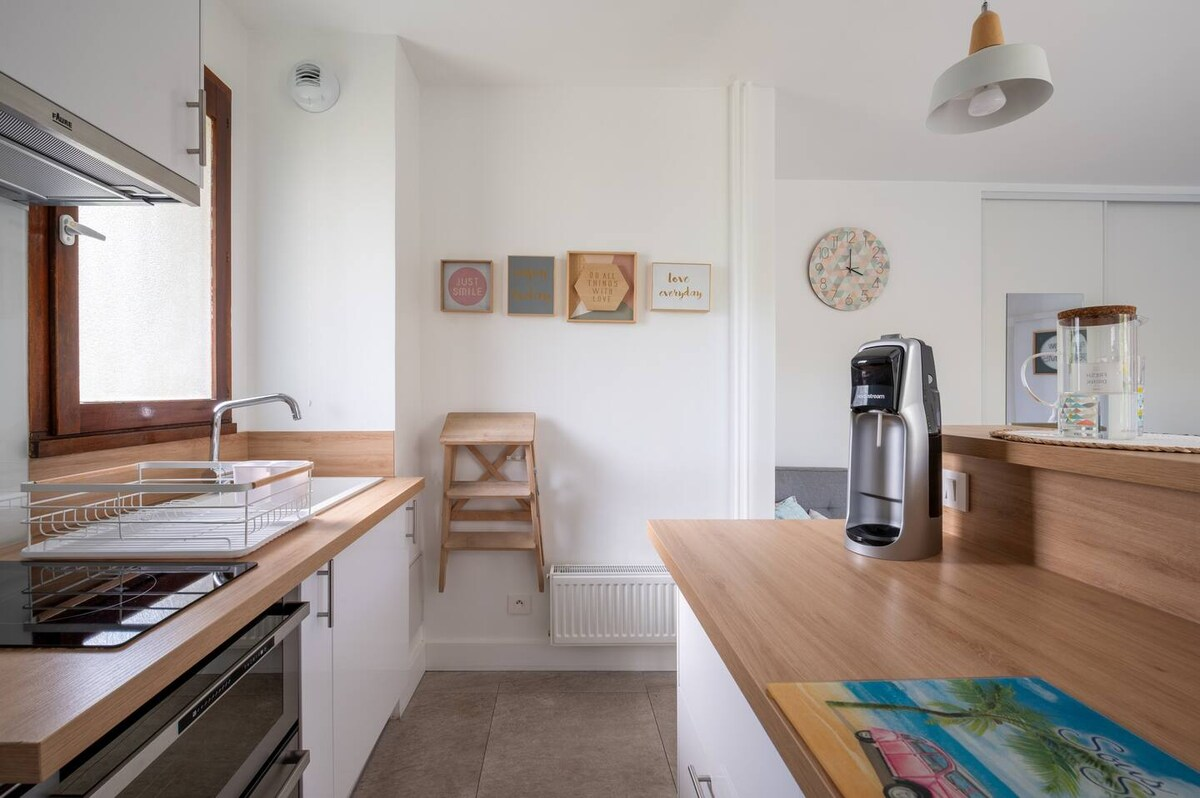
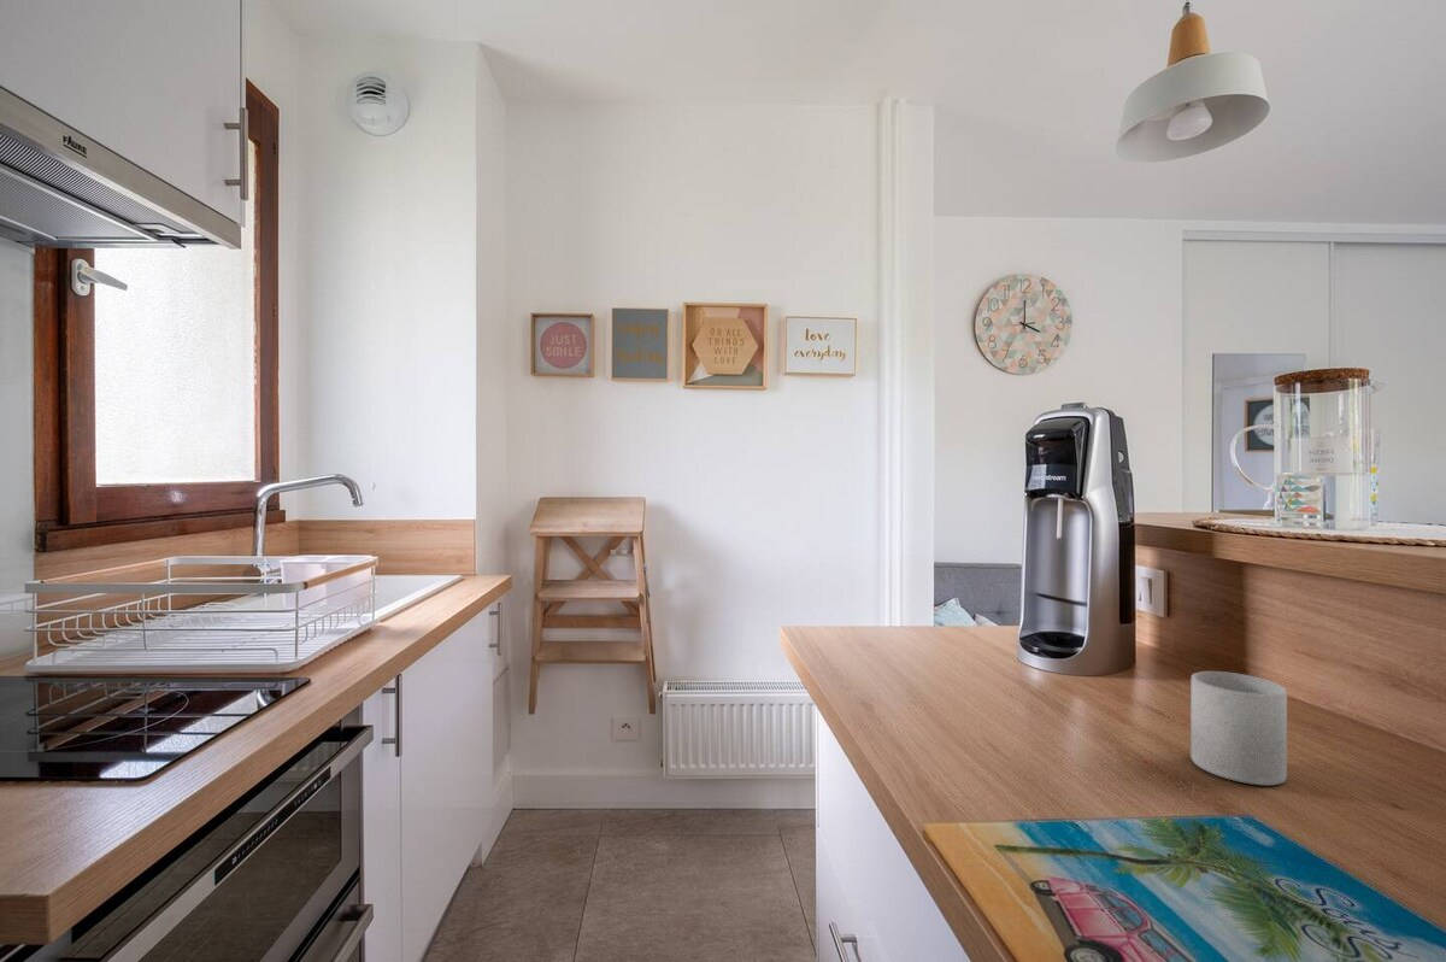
+ mug [1189,670,1288,786]
